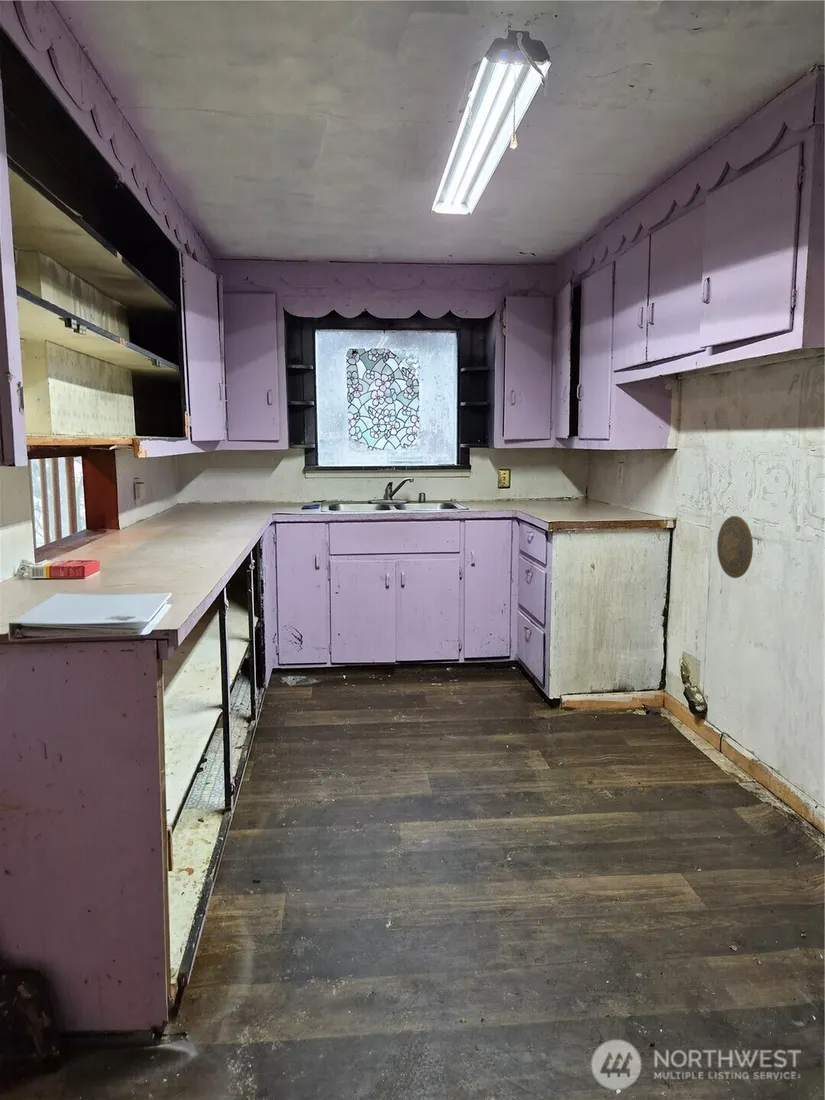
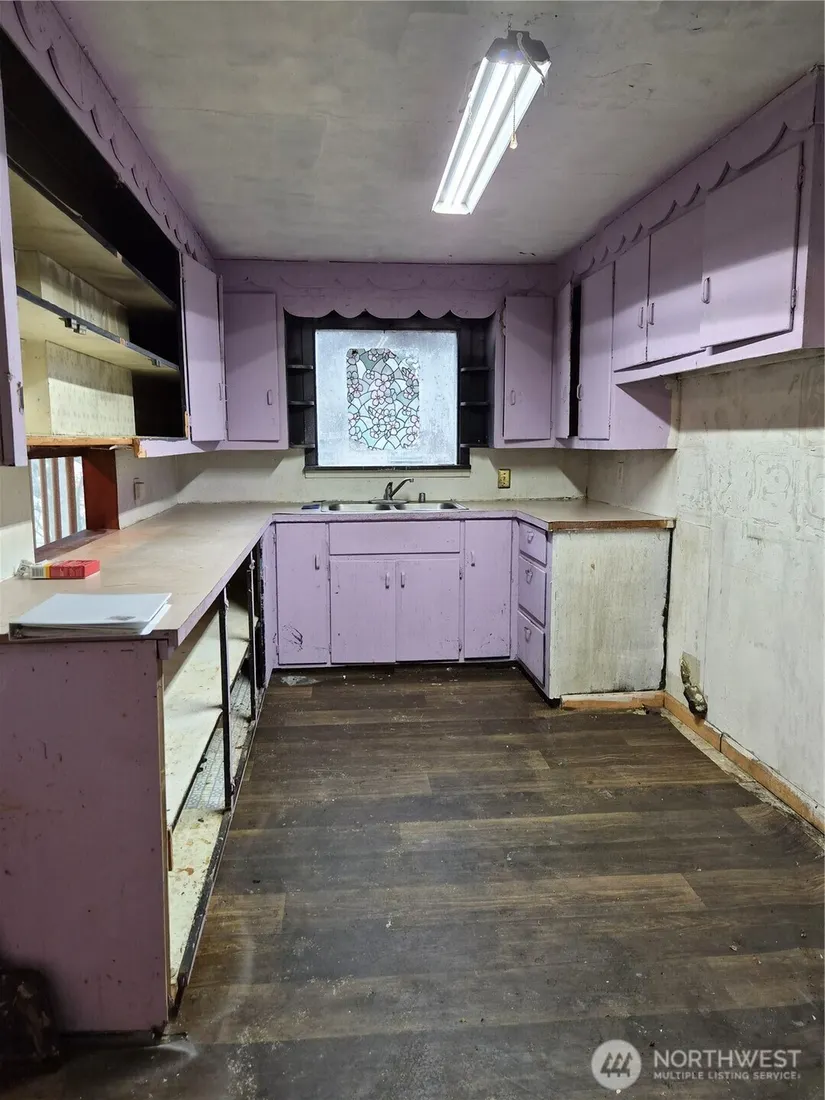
- decorative plate [716,515,754,579]
